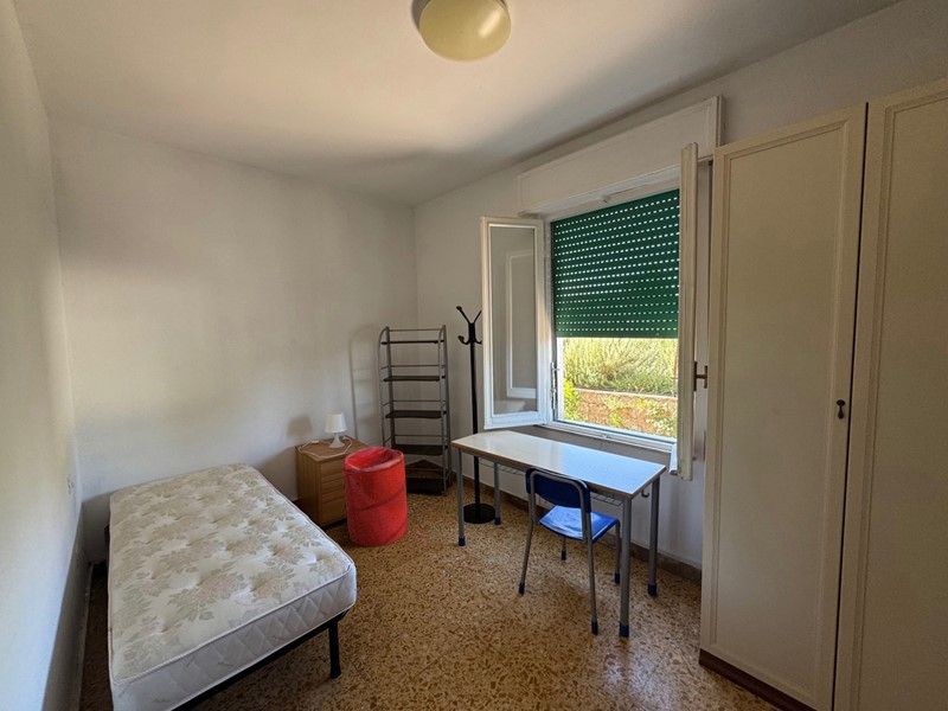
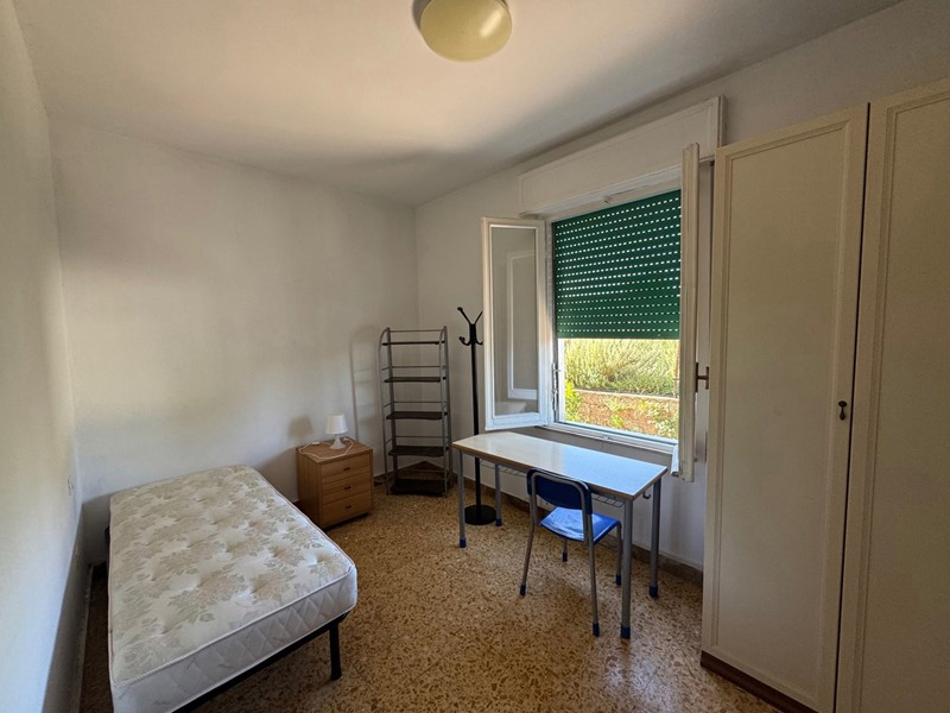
- laundry hamper [341,446,409,547]
